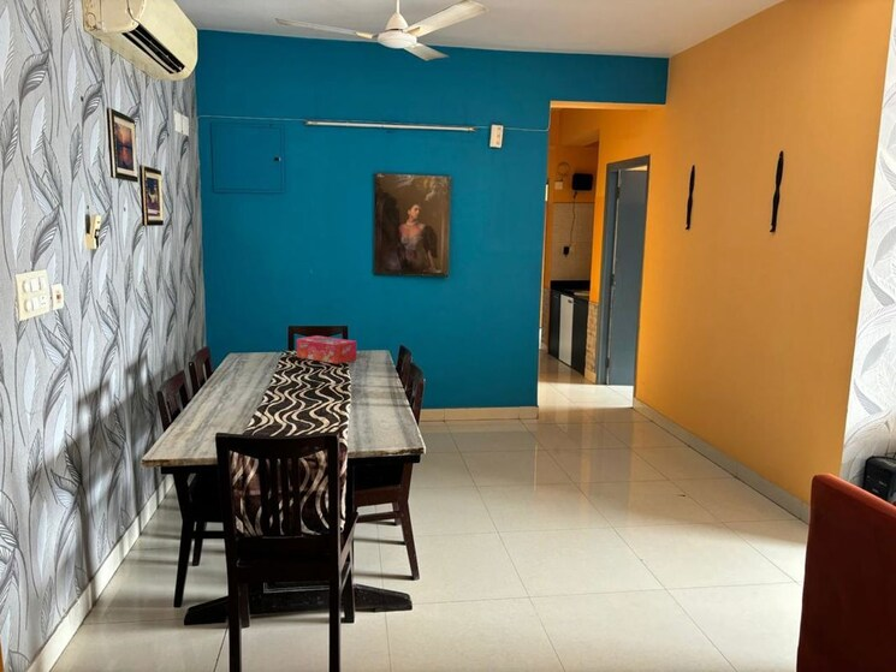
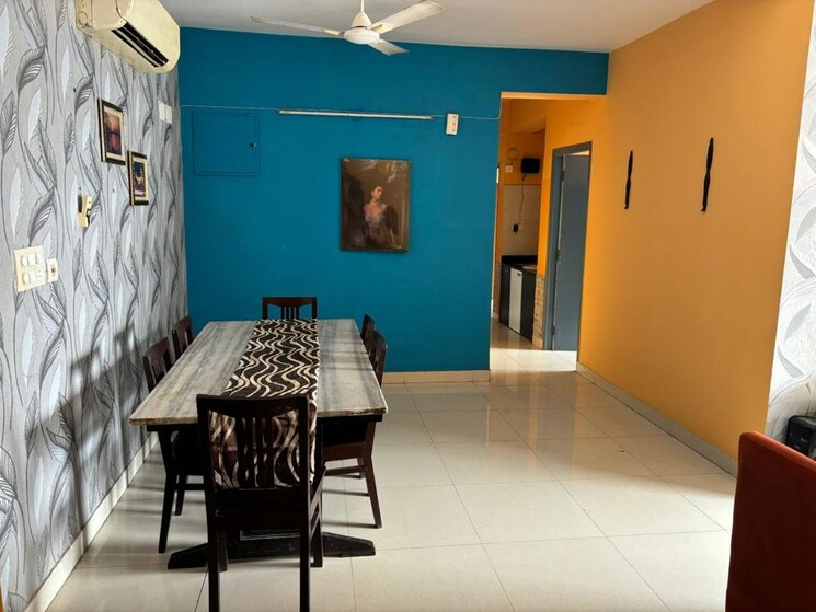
- tissue box [296,334,357,364]
